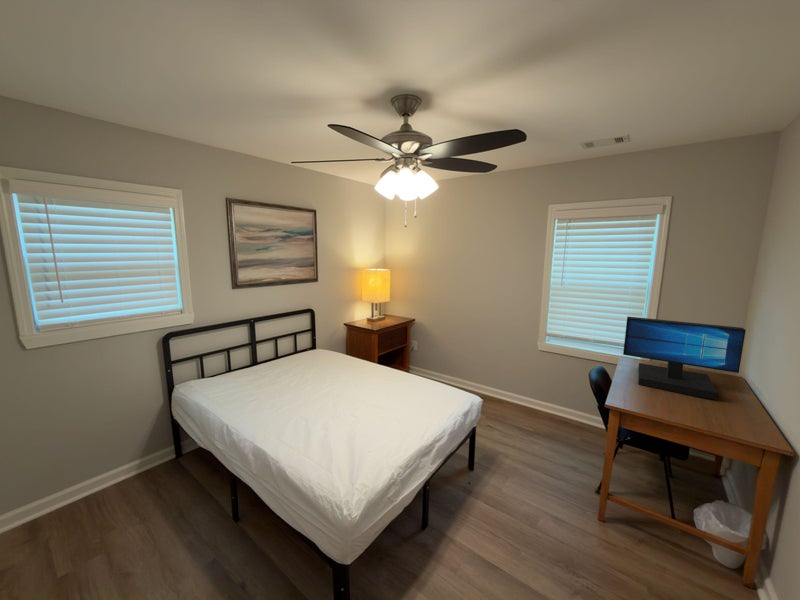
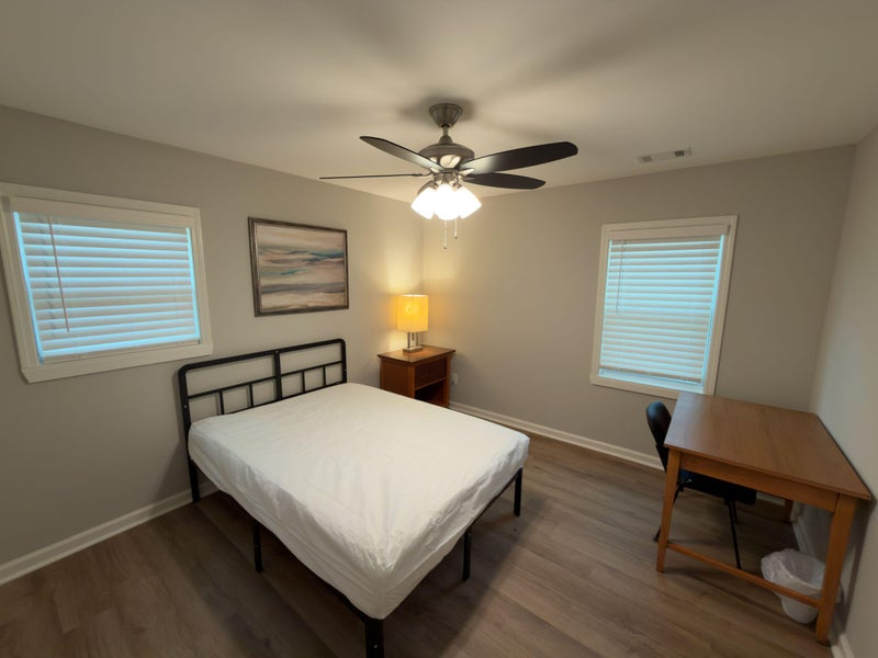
- monitor [622,315,747,401]
